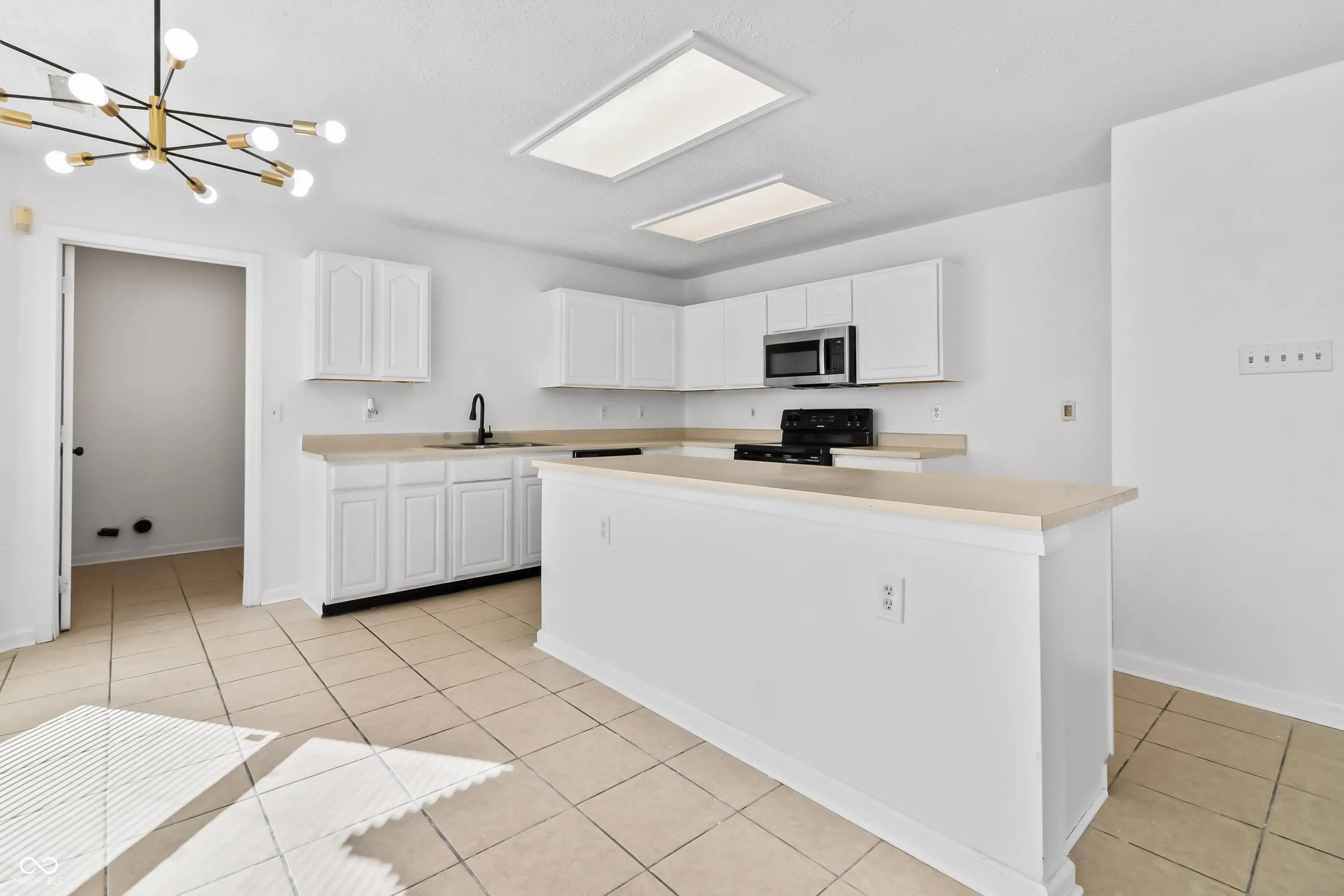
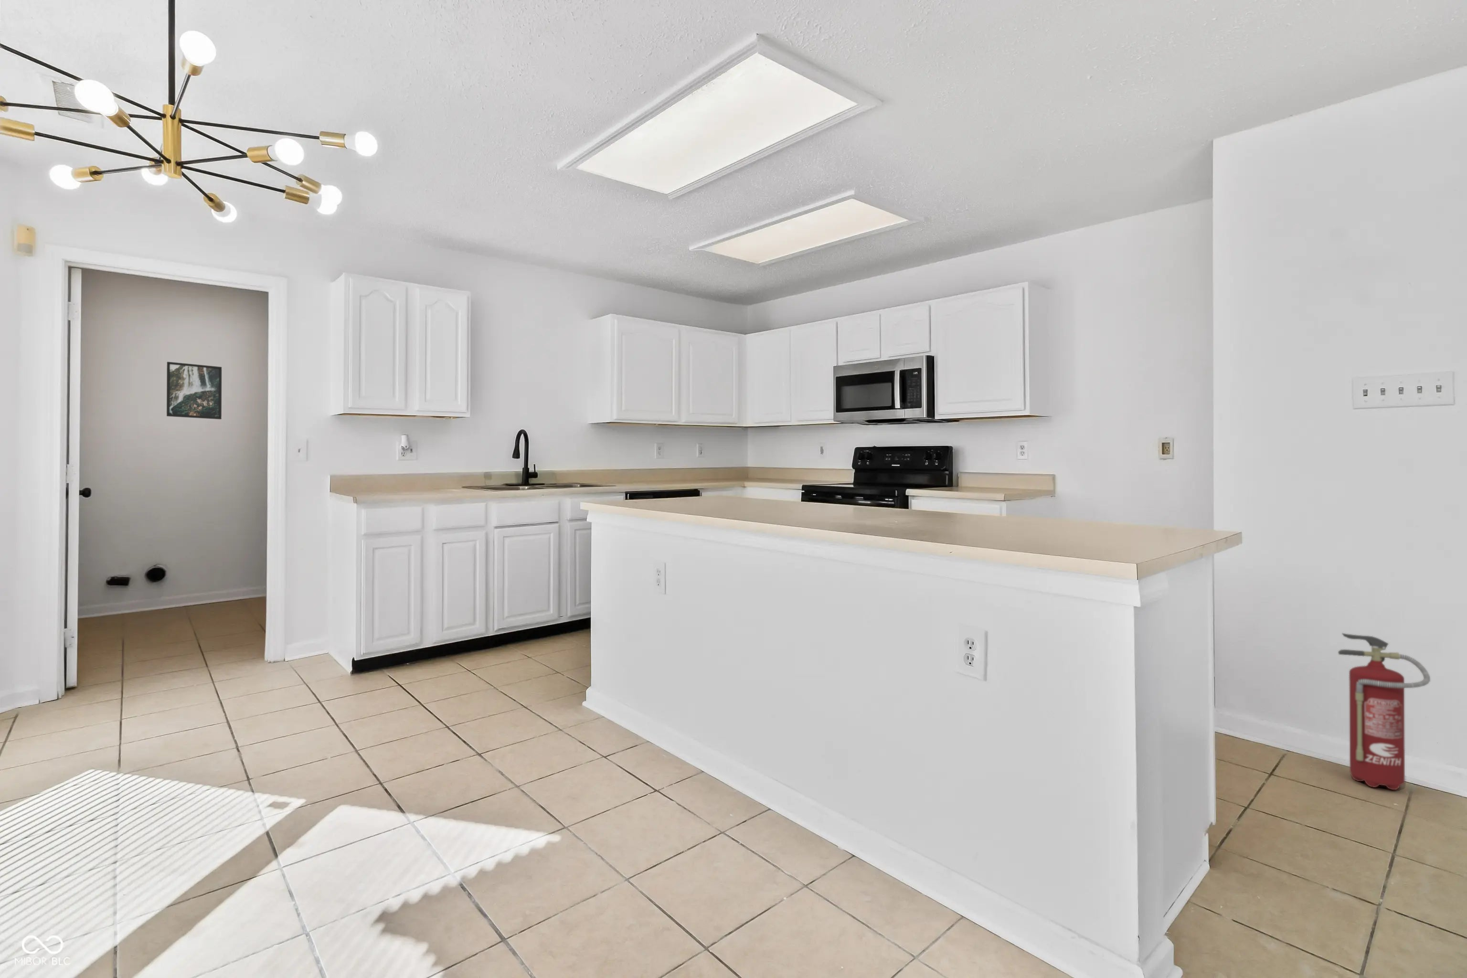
+ fire extinguisher [1337,632,1431,790]
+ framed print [166,361,222,420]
